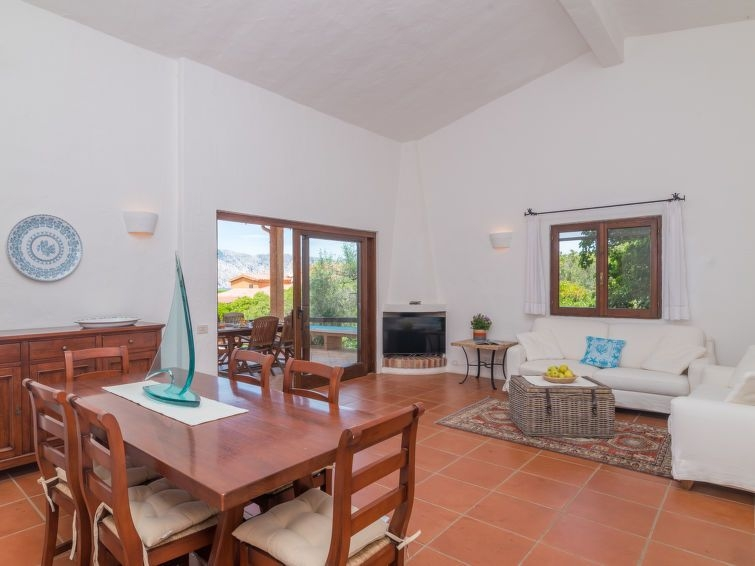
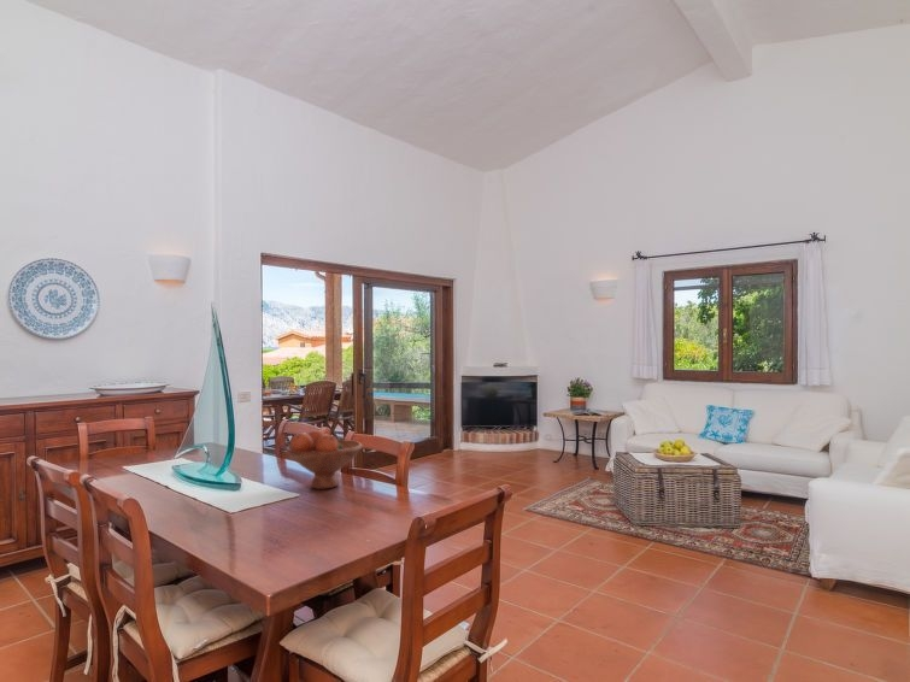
+ fruit bowl [284,429,364,490]
